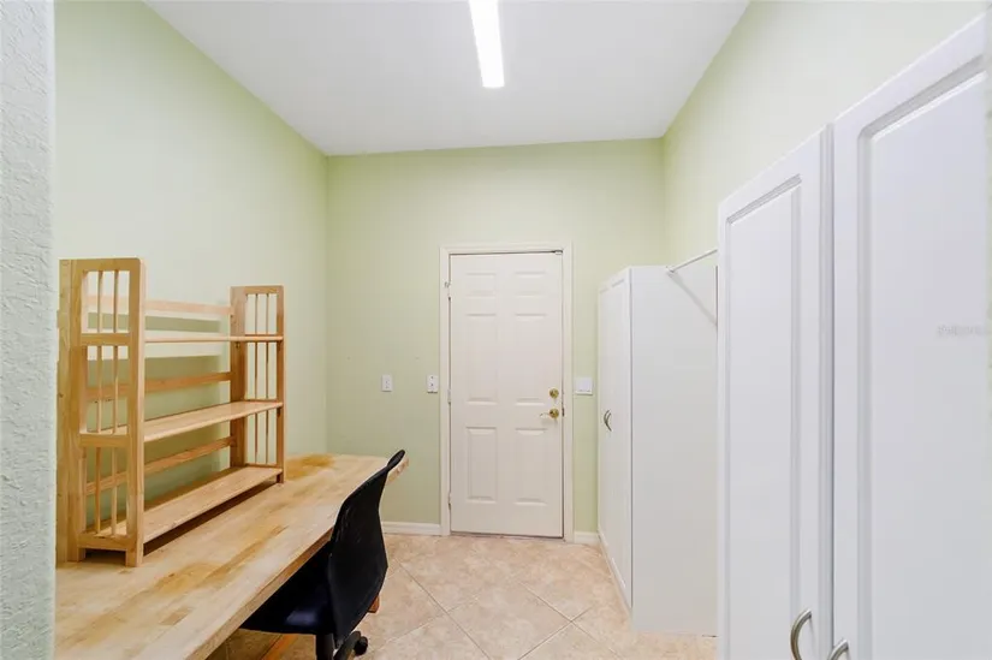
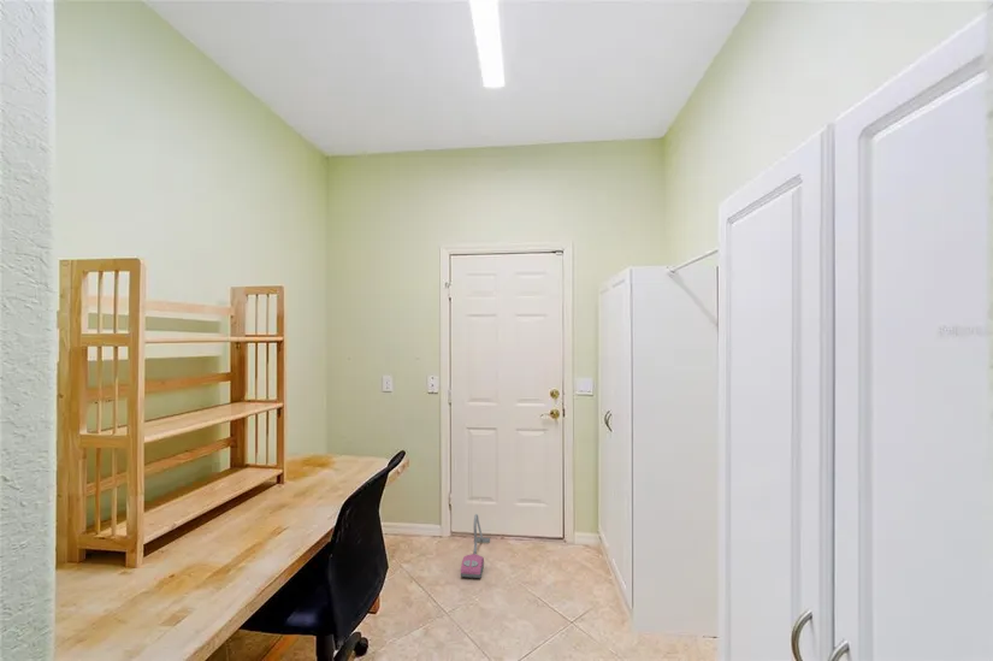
+ vacuum cleaner [460,513,491,579]
